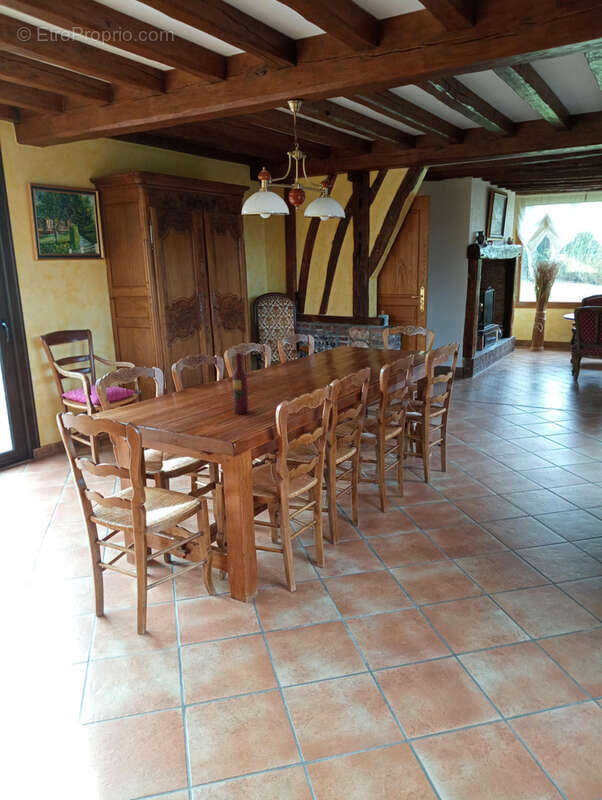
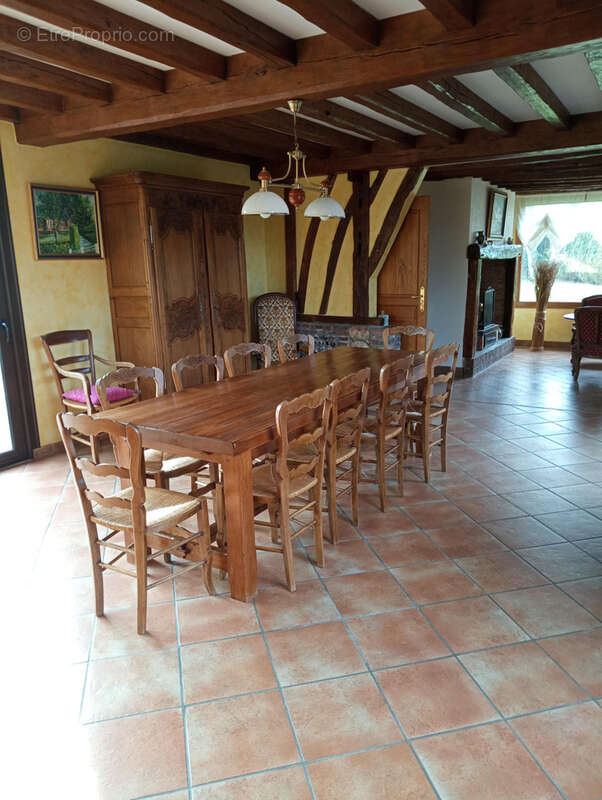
- wine bottle [232,352,250,415]
